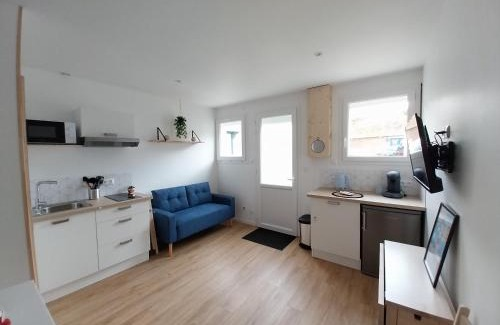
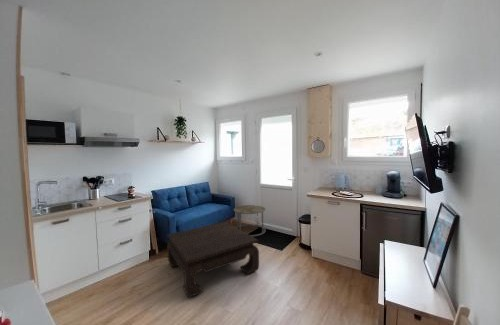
+ side table [233,204,267,237]
+ coffee table [166,221,260,298]
